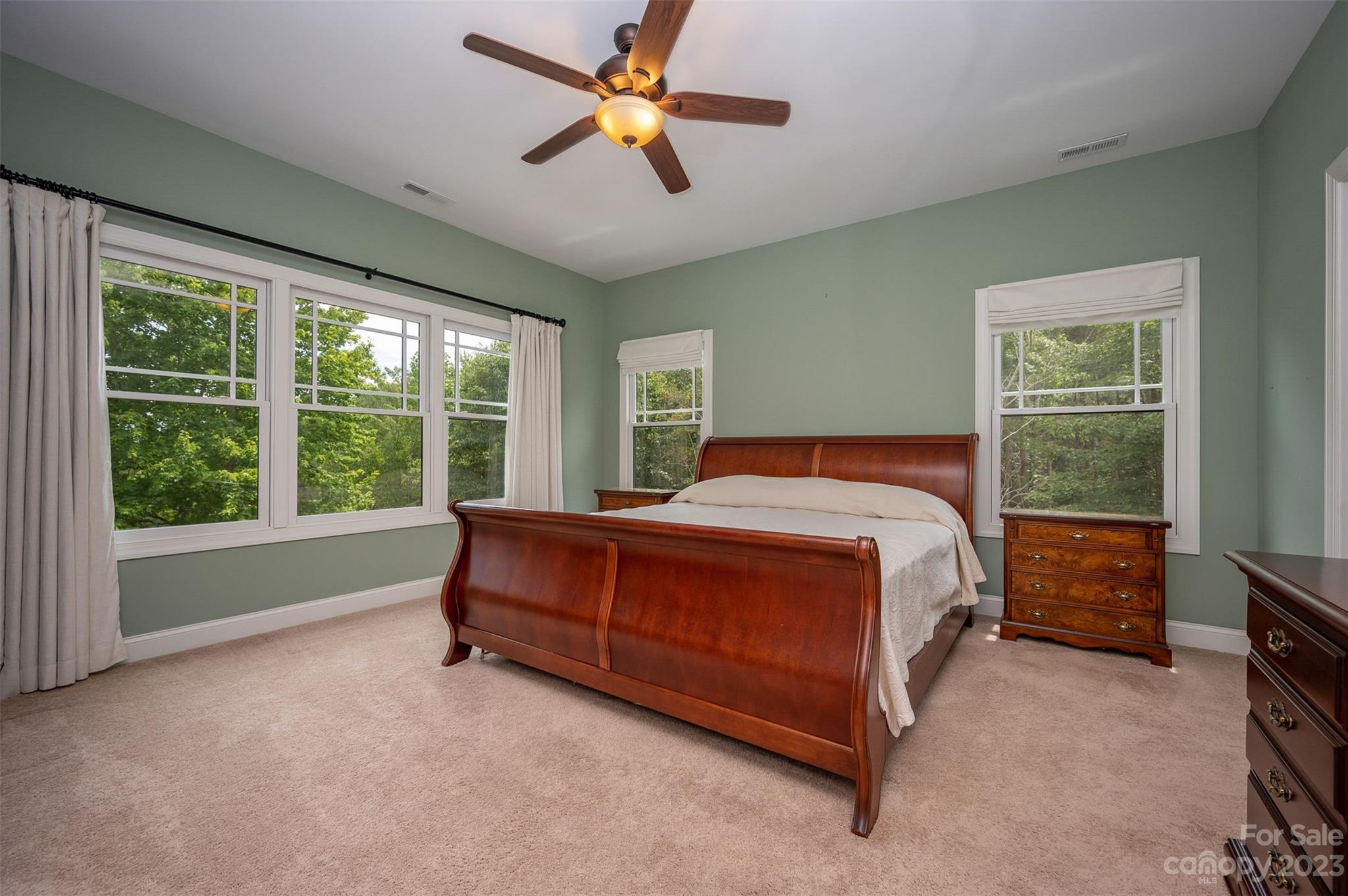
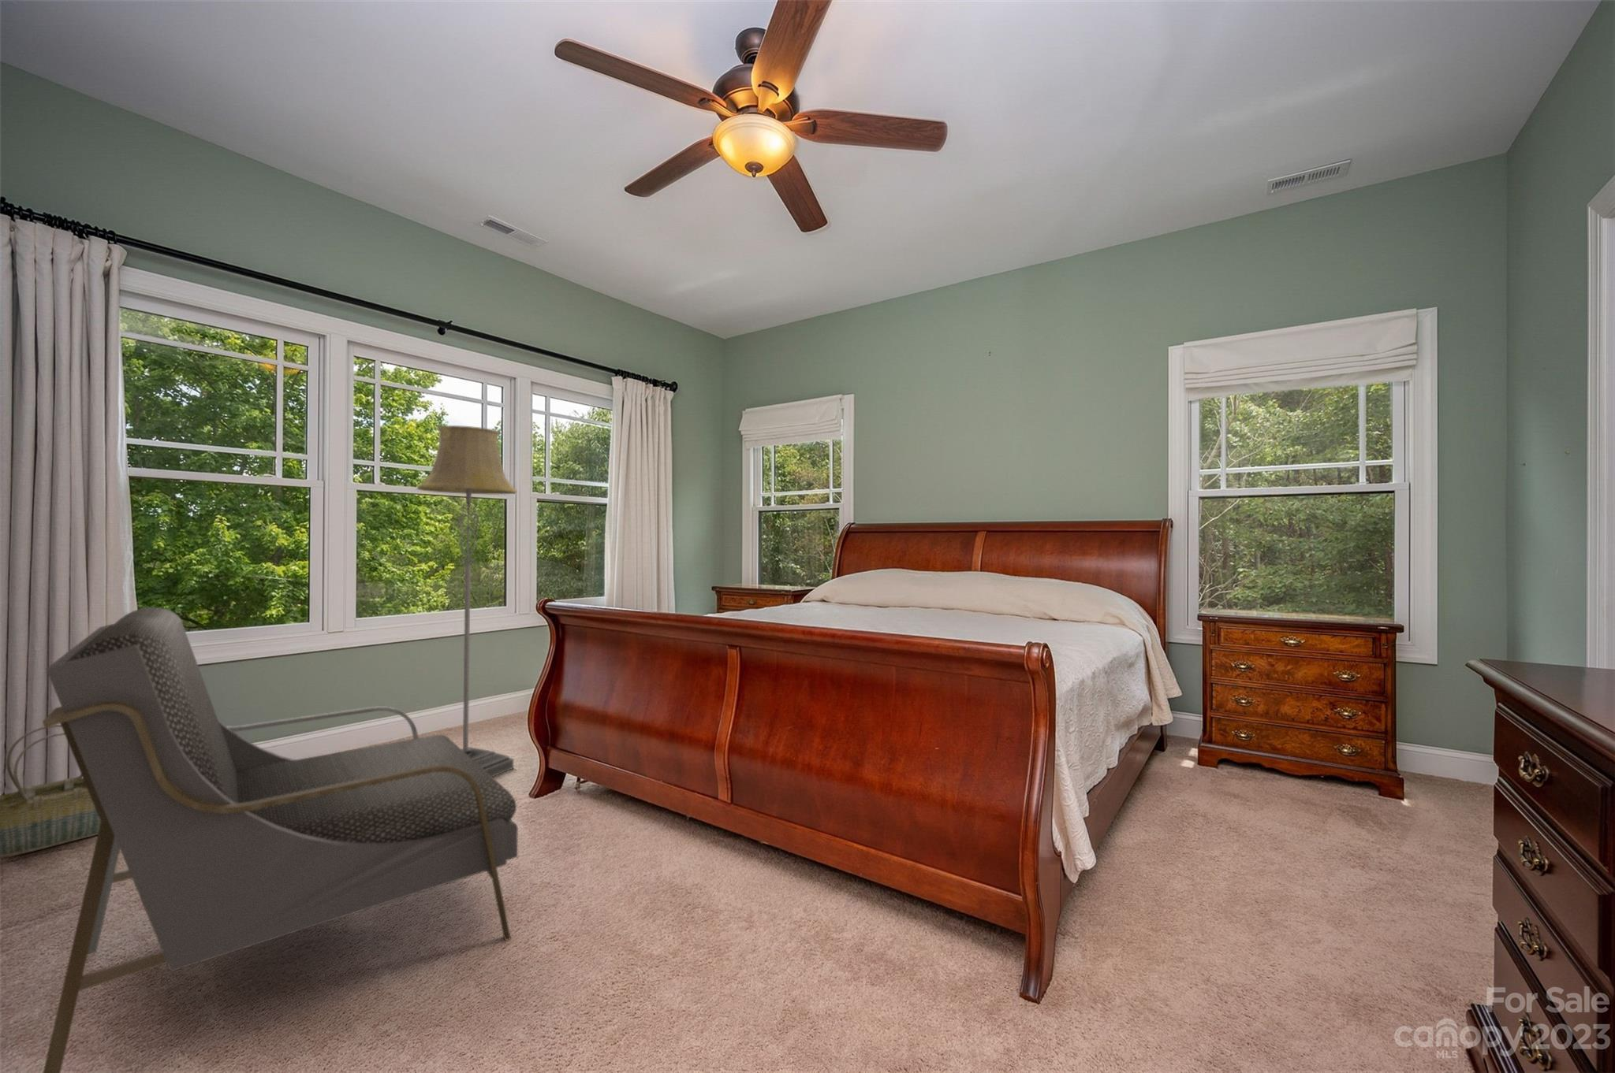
+ floor lamp [417,425,518,777]
+ basket [0,725,101,860]
+ armchair [42,607,519,1073]
